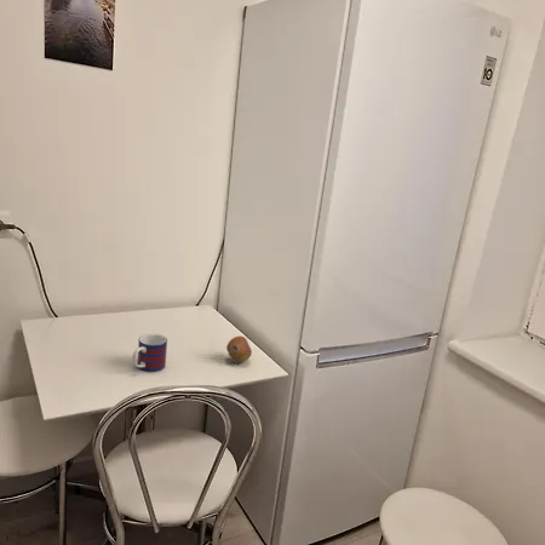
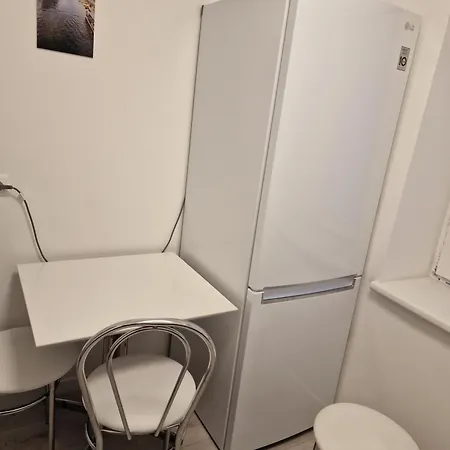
- fruit [225,335,253,365]
- mug [131,333,168,373]
